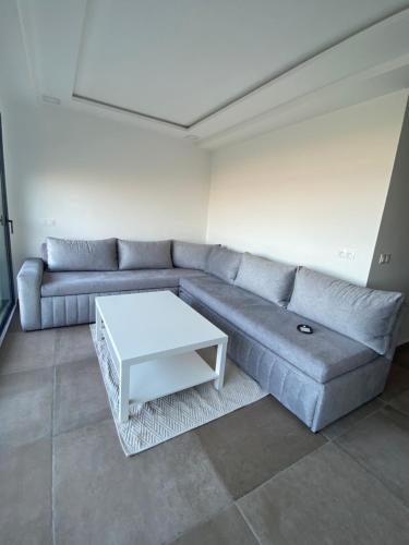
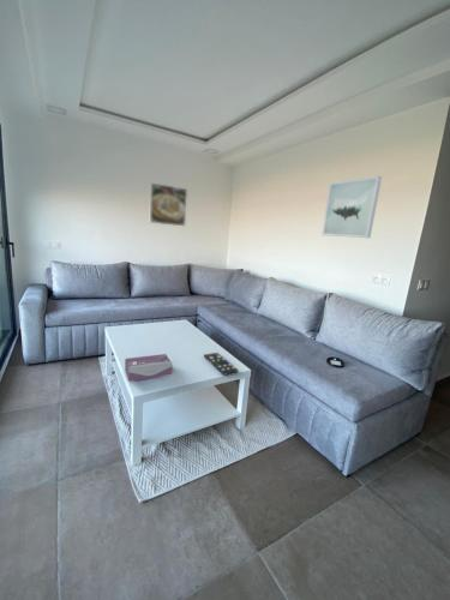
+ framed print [148,181,188,227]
+ wall art [320,175,383,239]
+ remote control [203,352,240,377]
+ tissue box [124,353,173,383]
